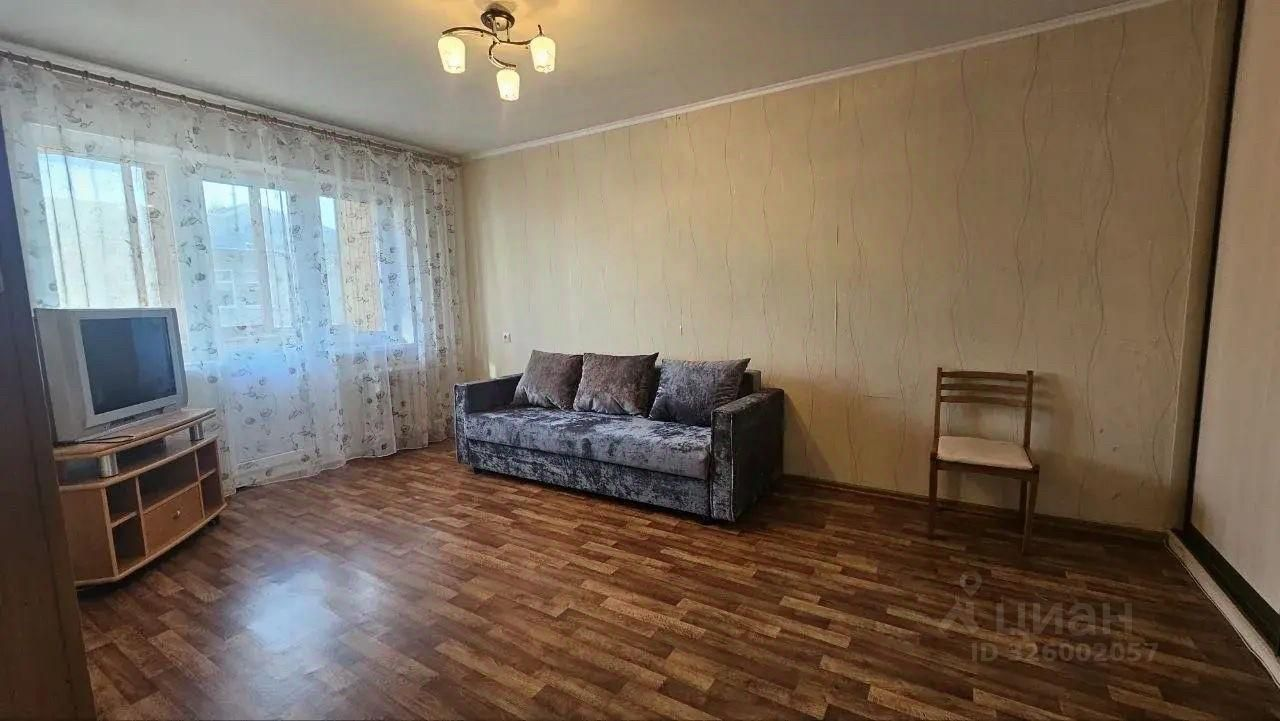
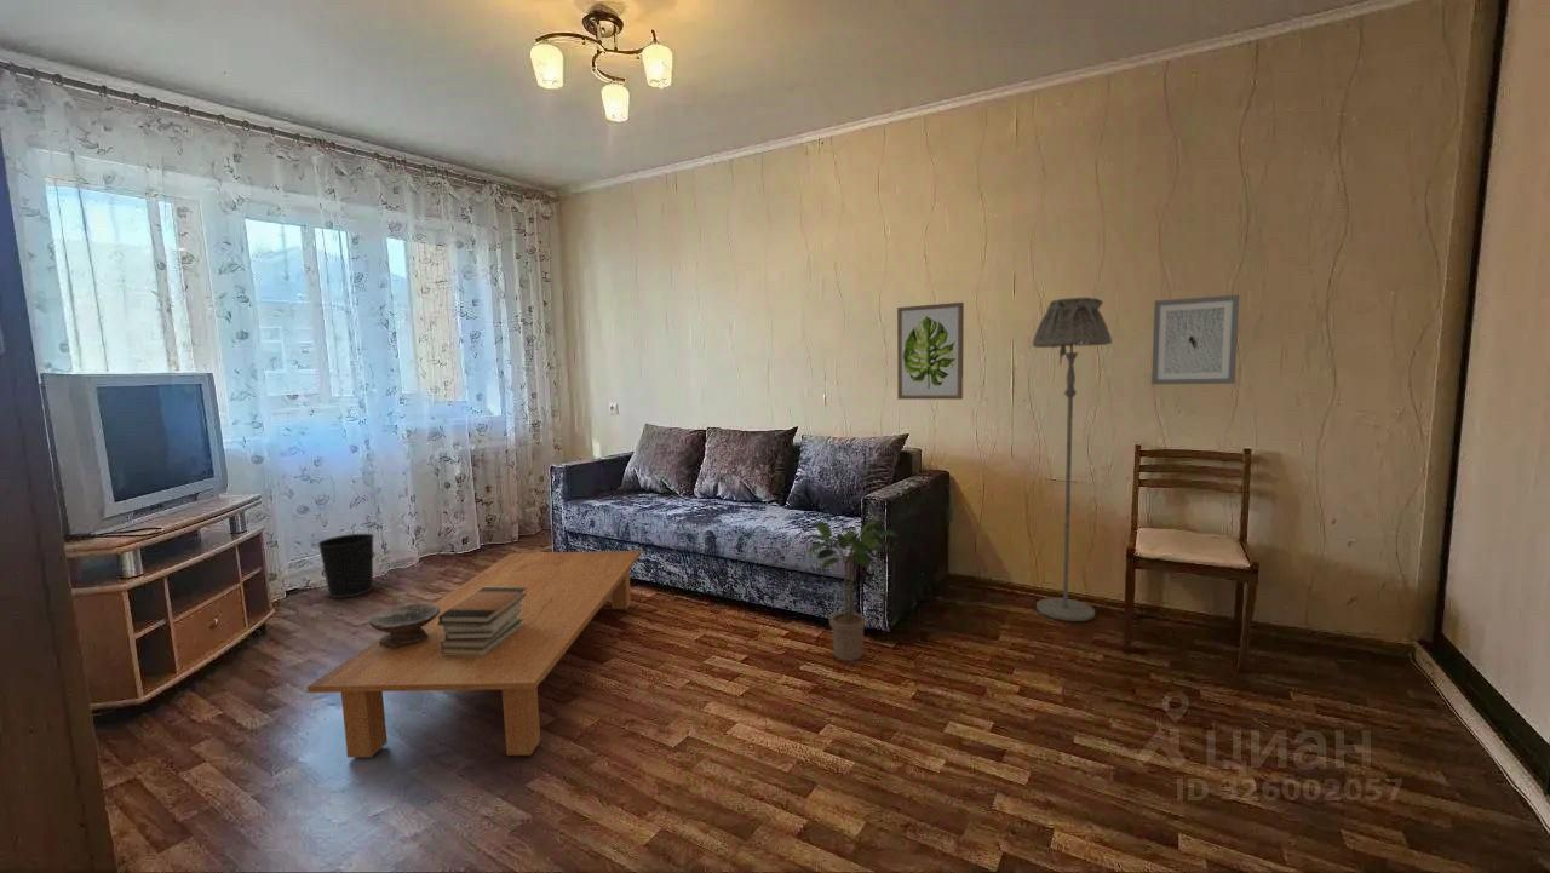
+ book stack [437,587,527,656]
+ potted plant [802,518,899,662]
+ wall art [896,301,965,401]
+ bowl [368,602,440,648]
+ floor lamp [1031,297,1113,622]
+ wall art [1150,294,1240,385]
+ coffee table [306,550,643,758]
+ wastebasket [316,533,375,599]
